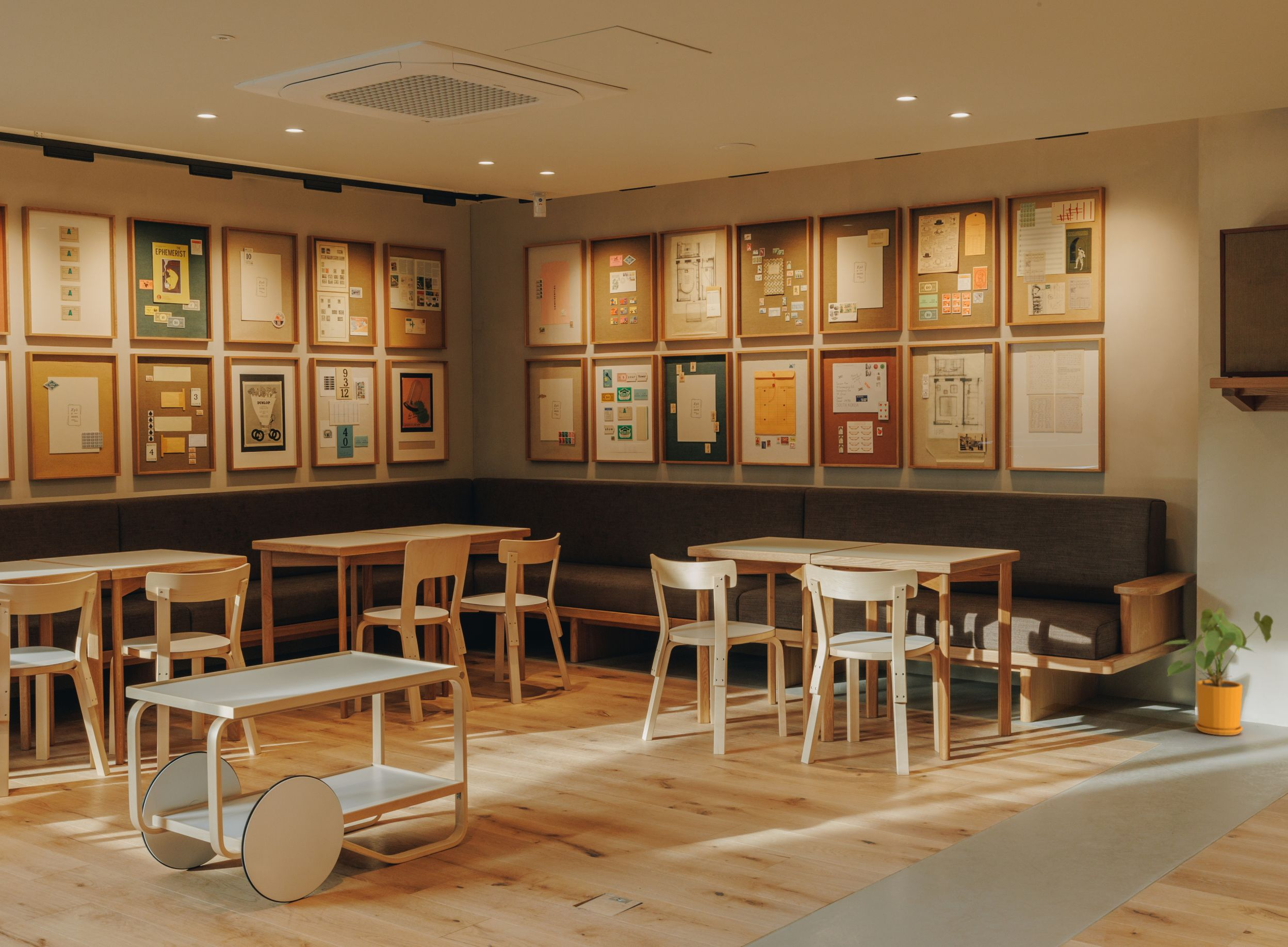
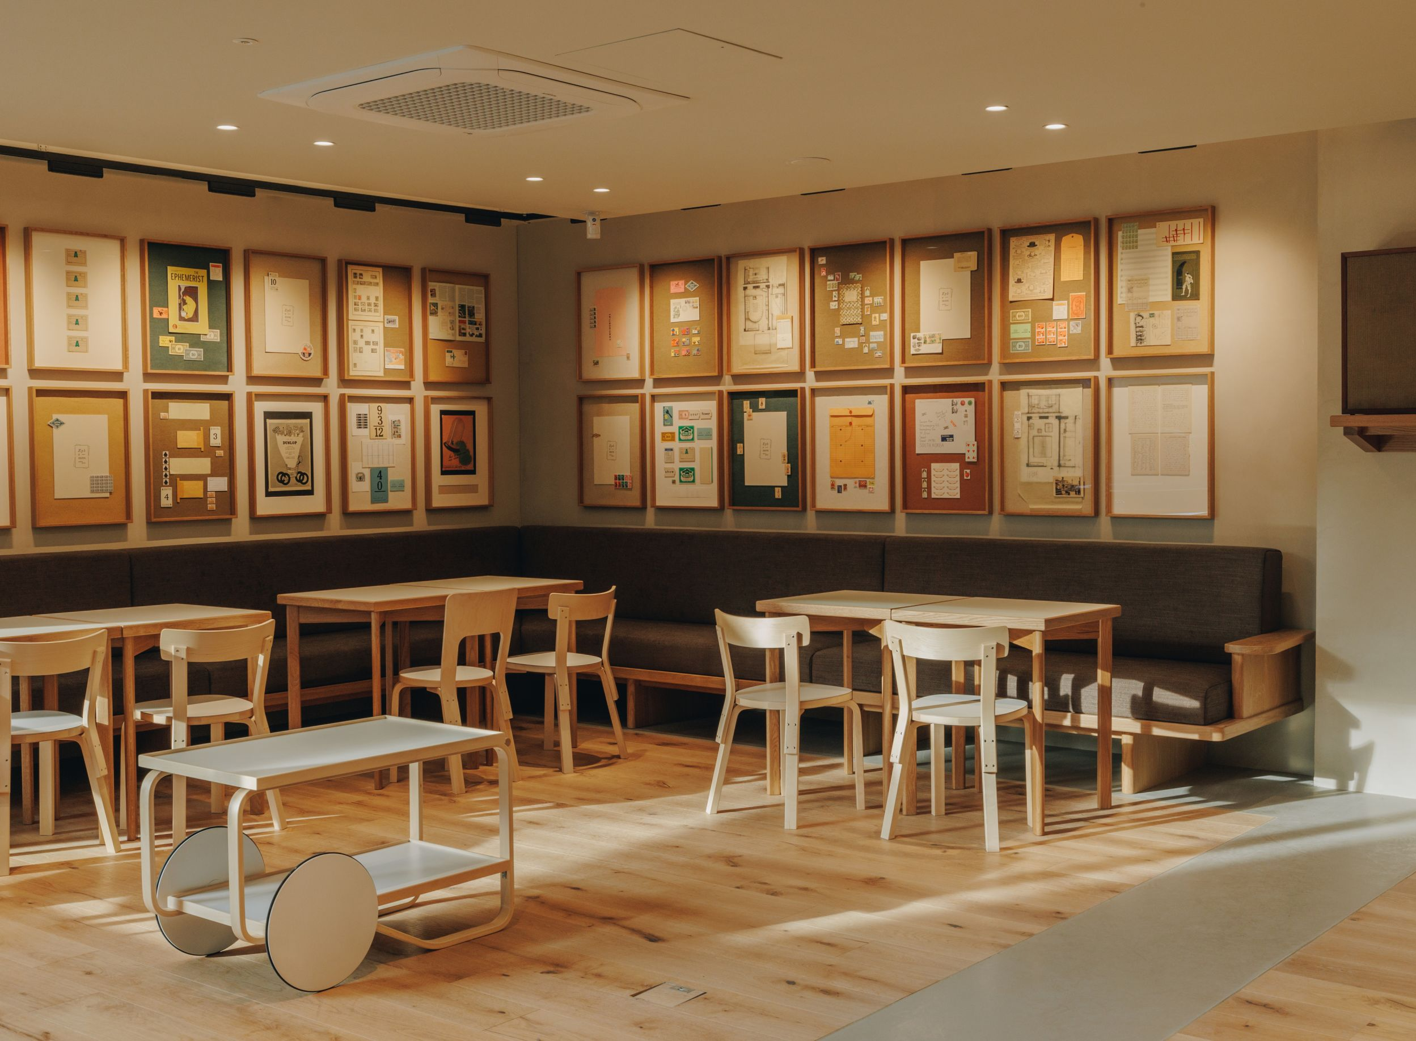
- house plant [1162,608,1274,736]
